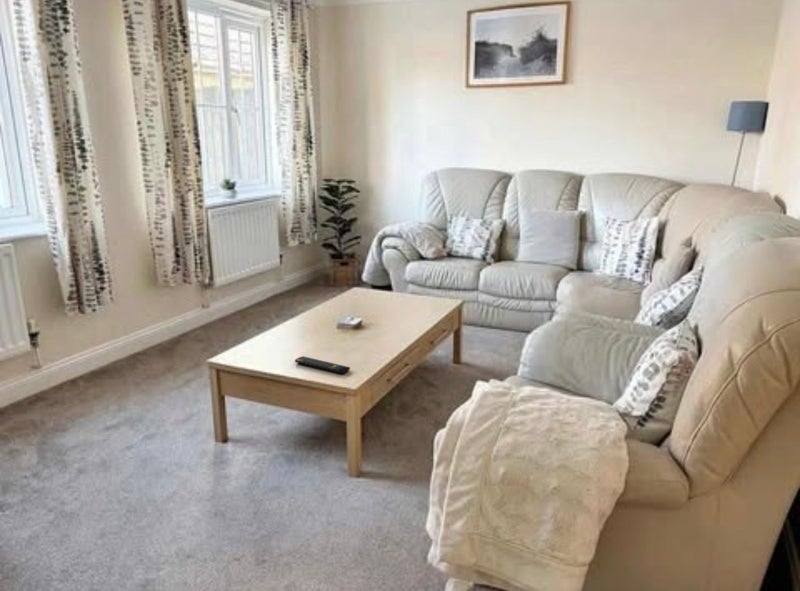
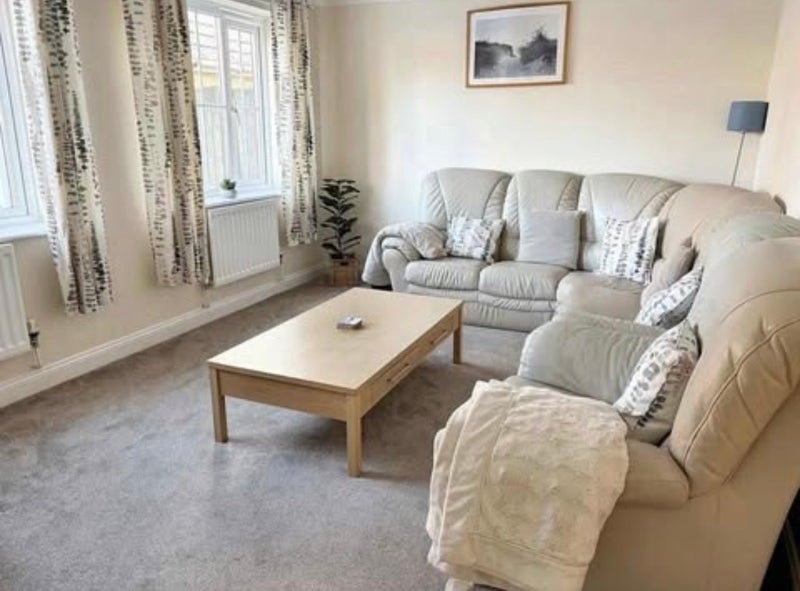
- remote control [294,355,351,375]
